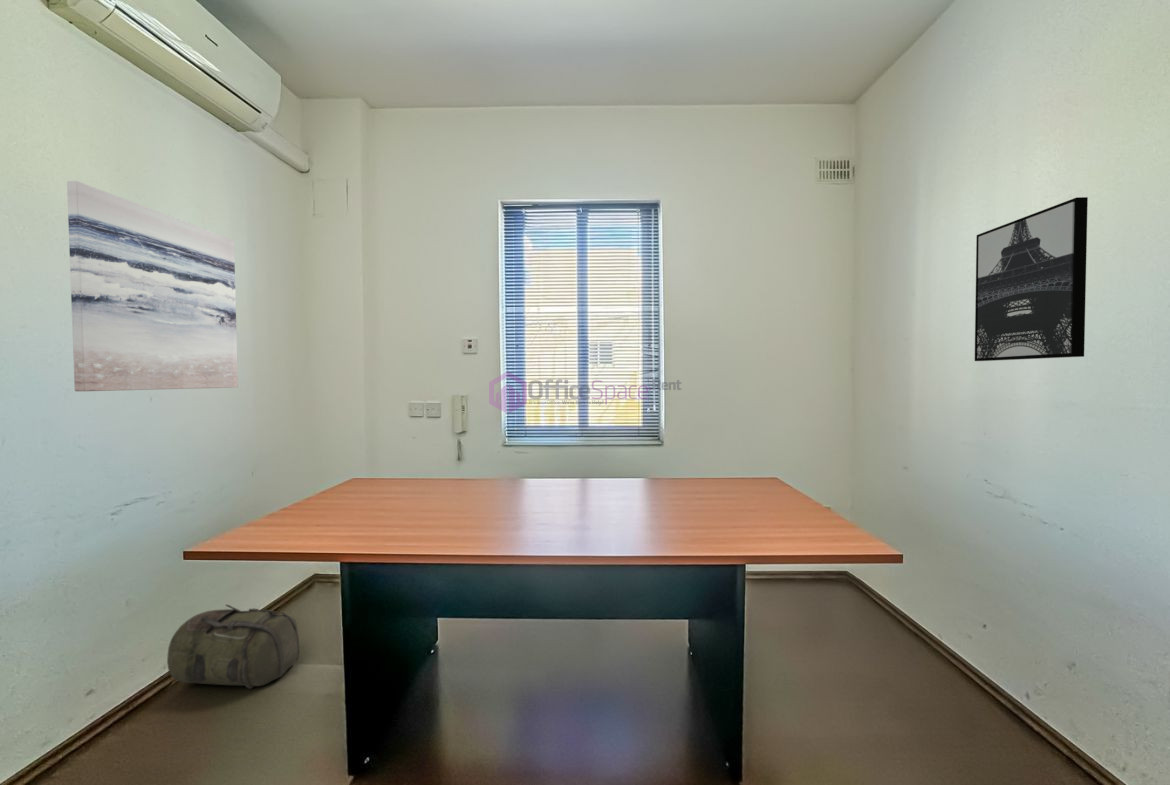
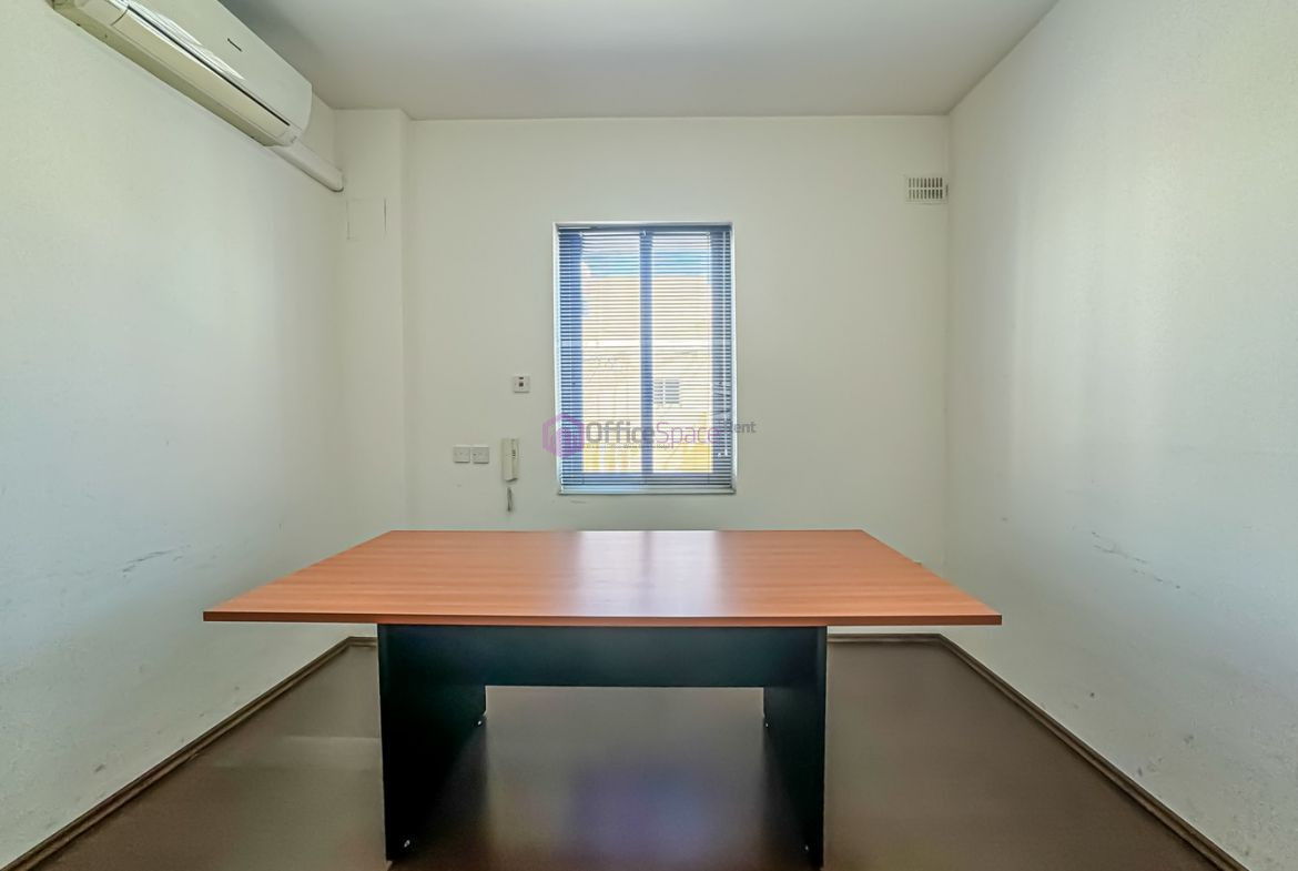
- backpack [166,604,301,690]
- wall art [974,196,1089,362]
- wall art [66,180,239,392]
